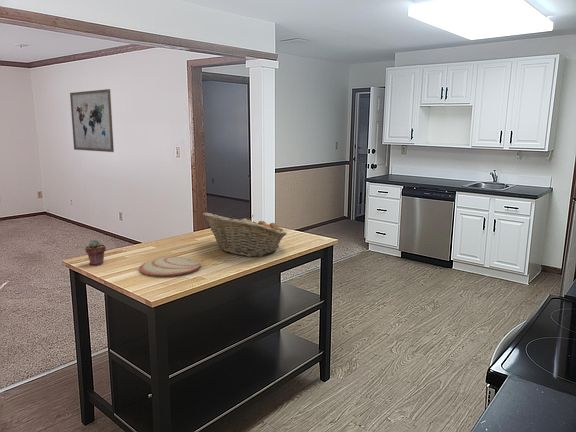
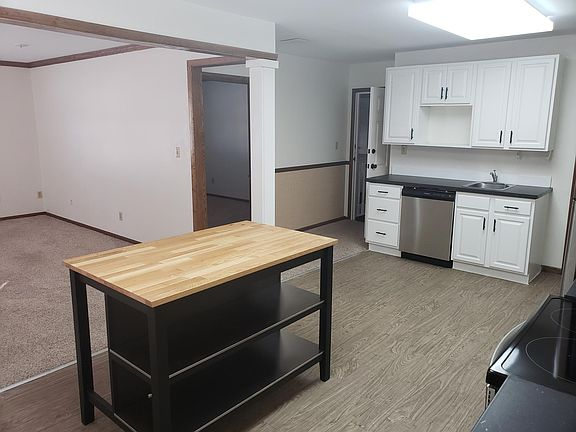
- wall art [69,88,115,153]
- potted succulent [84,238,107,266]
- plate [138,256,202,277]
- fruit basket [202,211,288,258]
